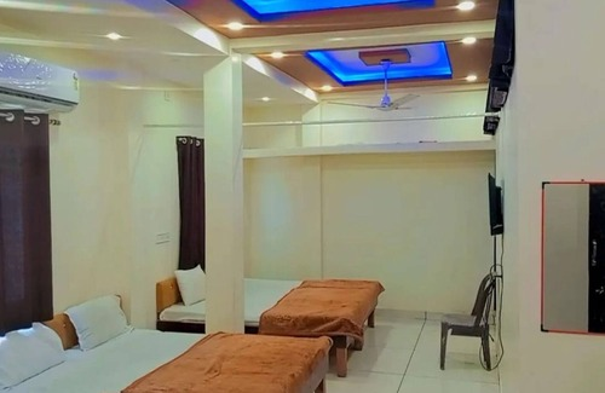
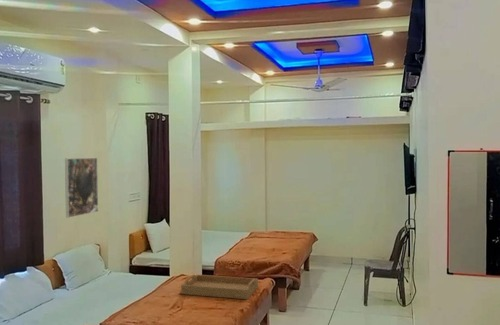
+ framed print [64,157,99,219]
+ serving tray [180,274,259,300]
